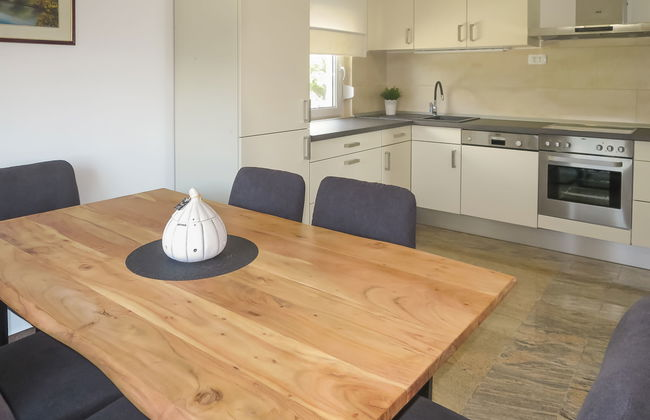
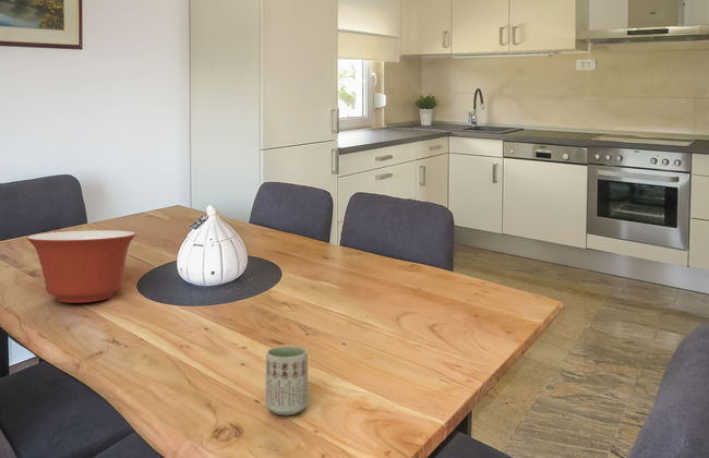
+ mixing bowl [26,229,137,304]
+ cup [265,346,309,415]
